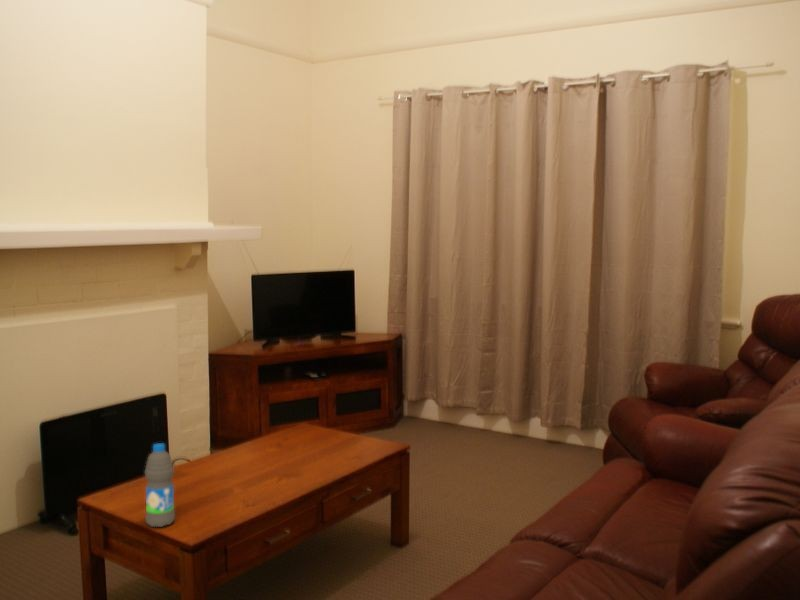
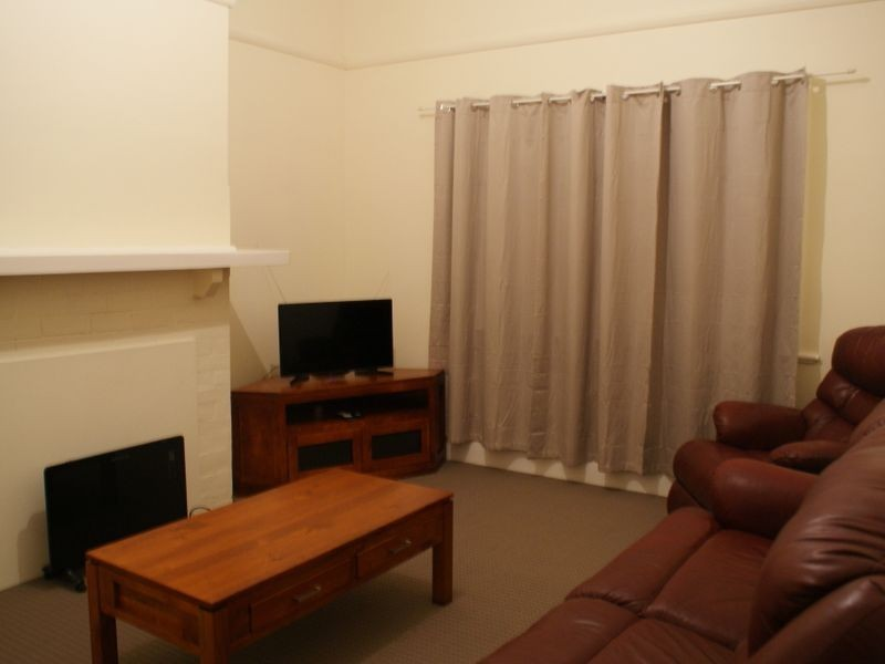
- water bottle [144,442,176,528]
